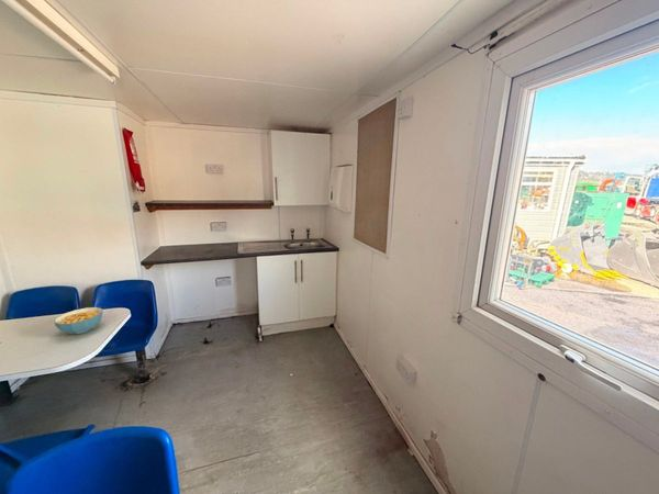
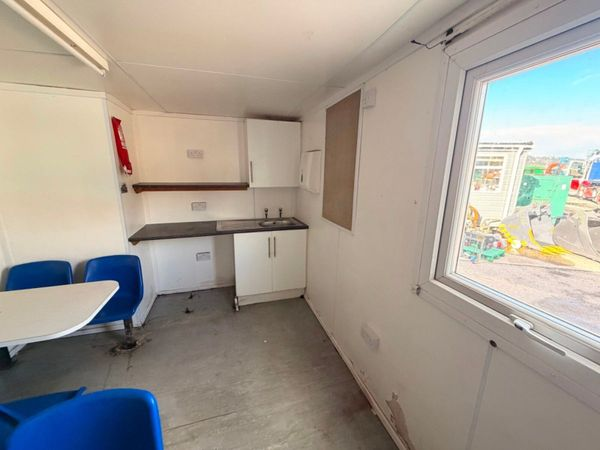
- cereal bowl [54,306,103,335]
